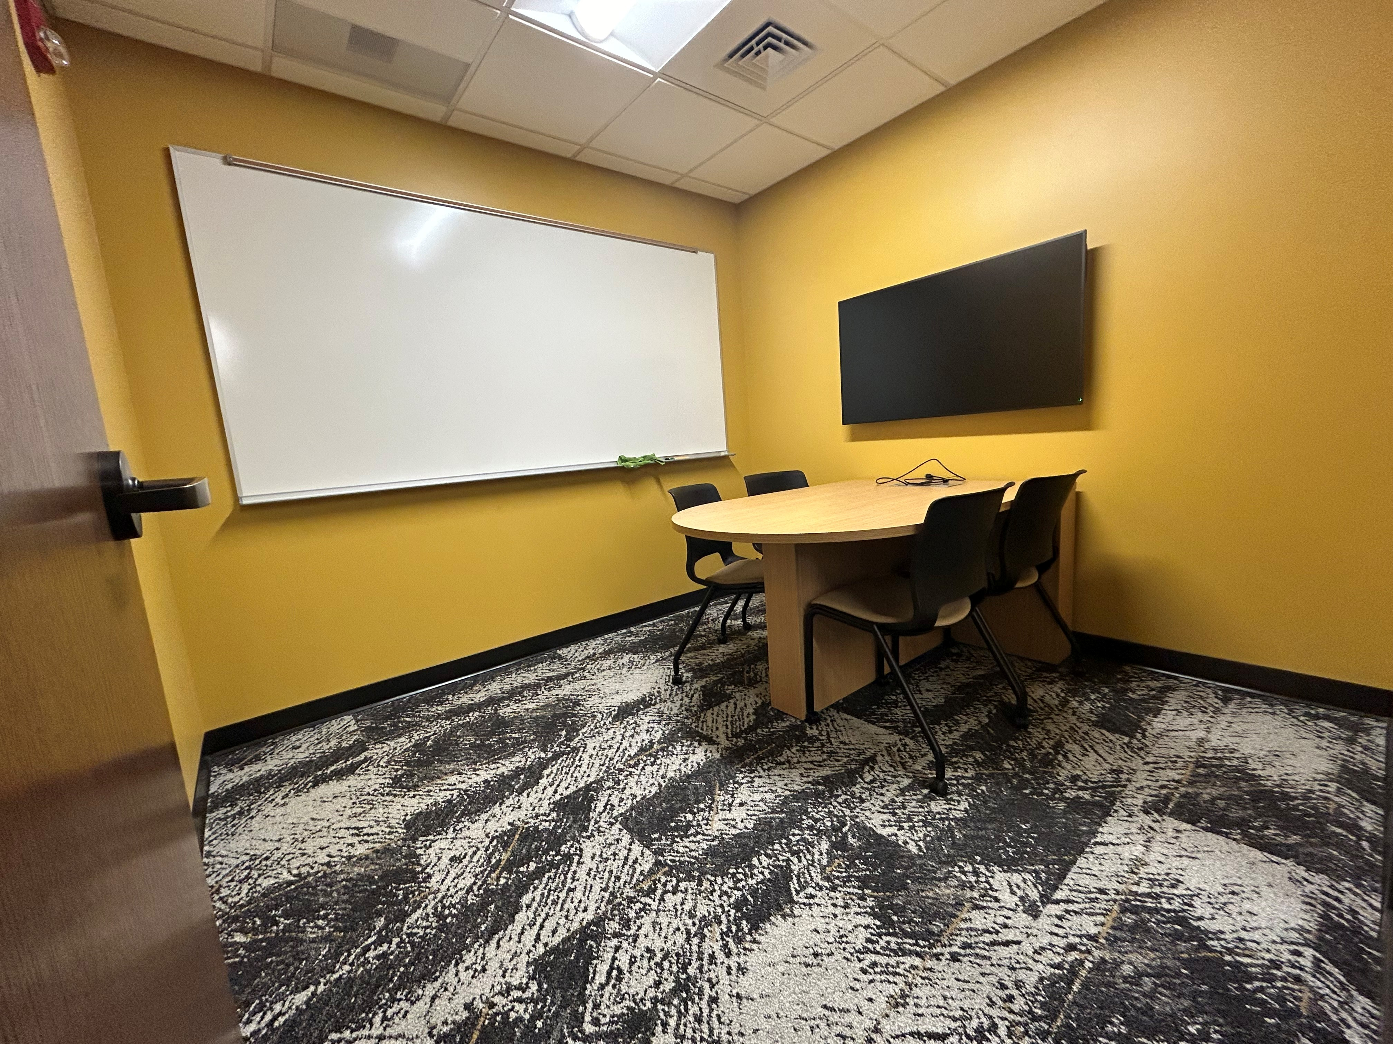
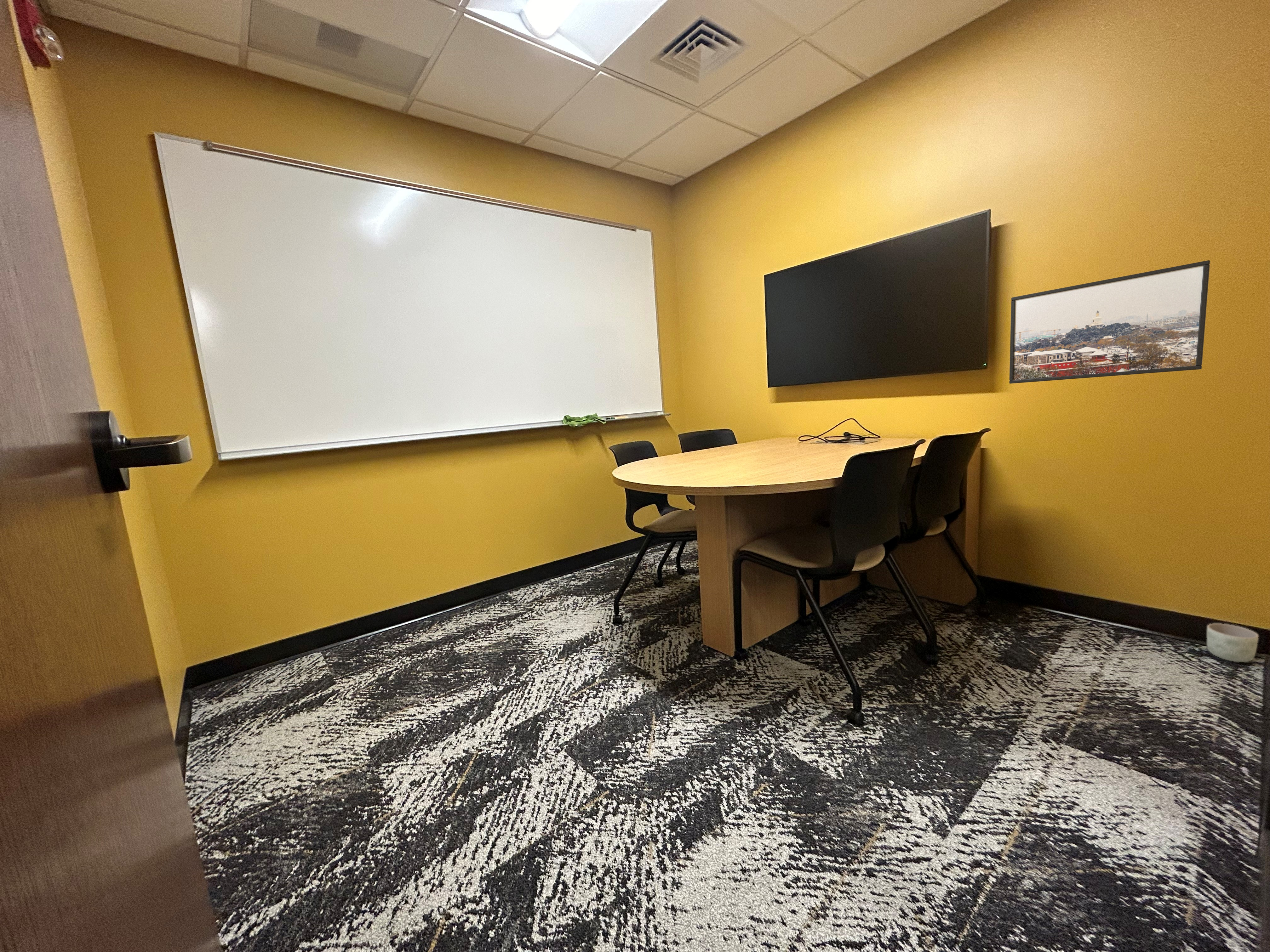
+ planter [1207,623,1259,663]
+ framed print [1009,260,1210,384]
